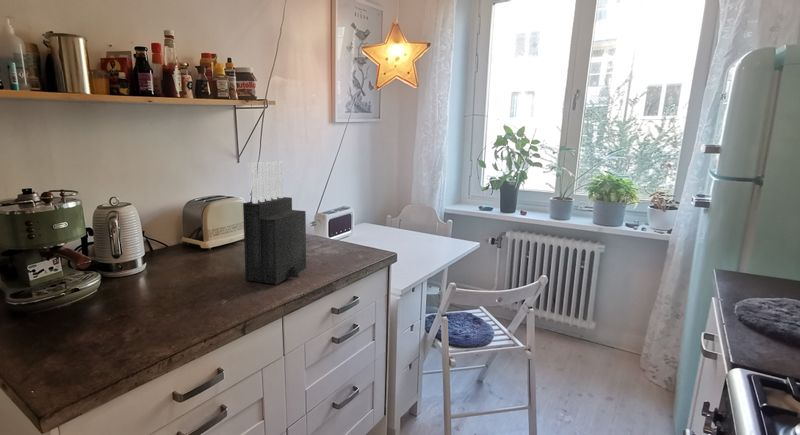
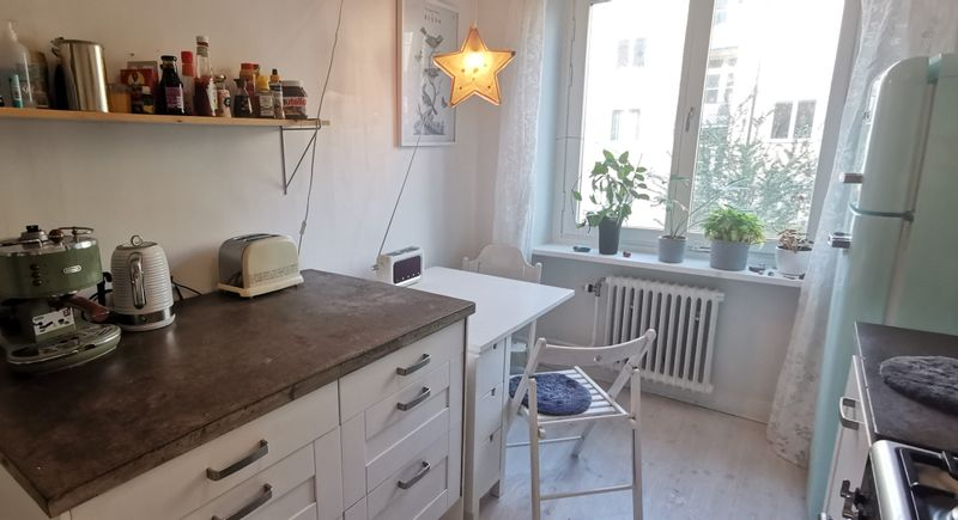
- knife block [242,160,307,285]
